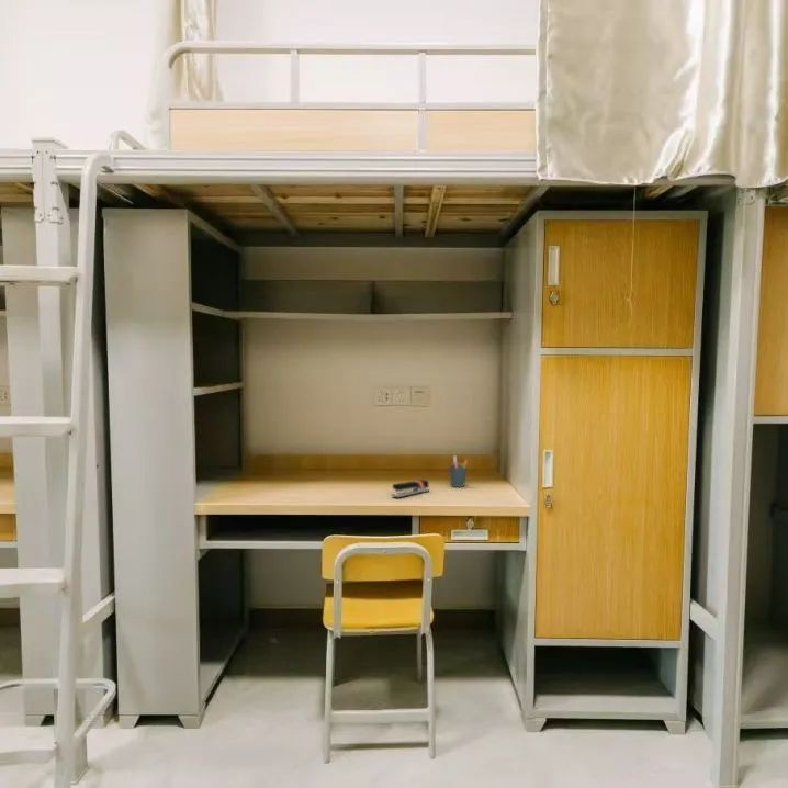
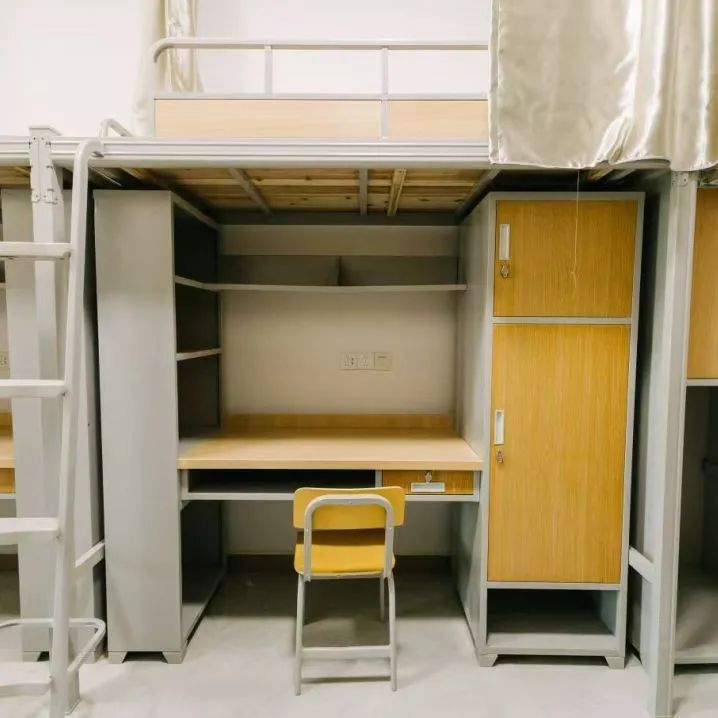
- pen holder [448,454,469,488]
- stapler [391,479,430,499]
